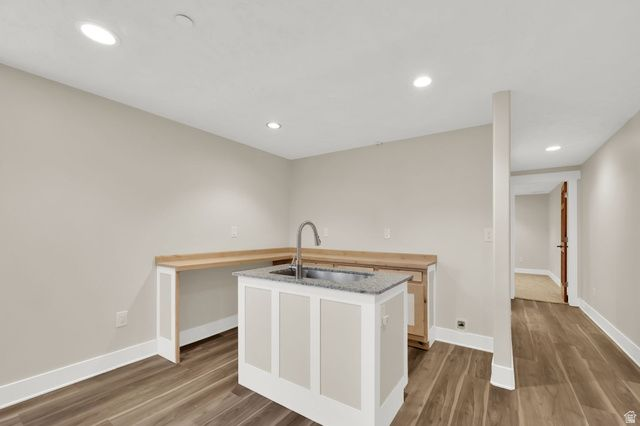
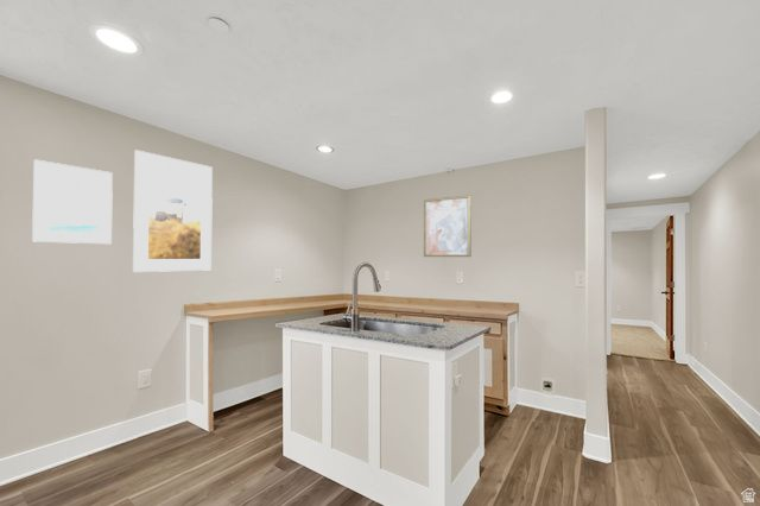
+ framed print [31,158,114,245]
+ wall art [423,194,473,258]
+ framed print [132,148,214,273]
